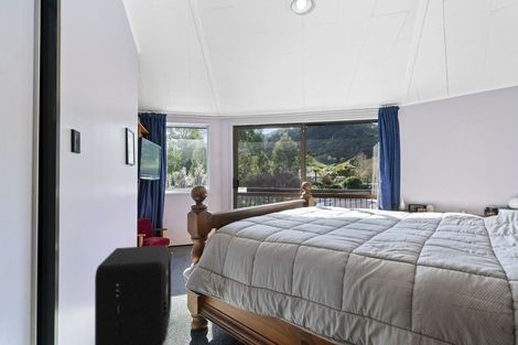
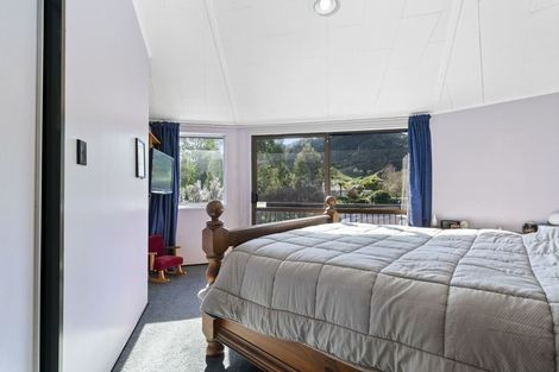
- air purifier [94,245,172,345]
